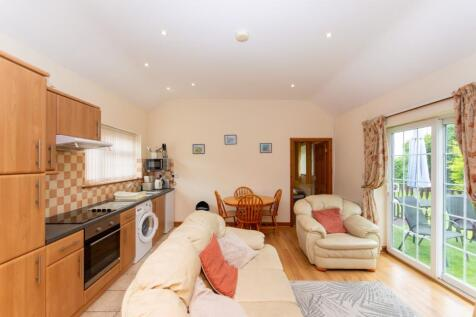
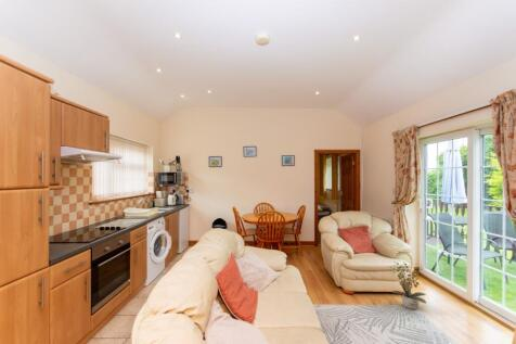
+ potted plant [389,260,427,310]
